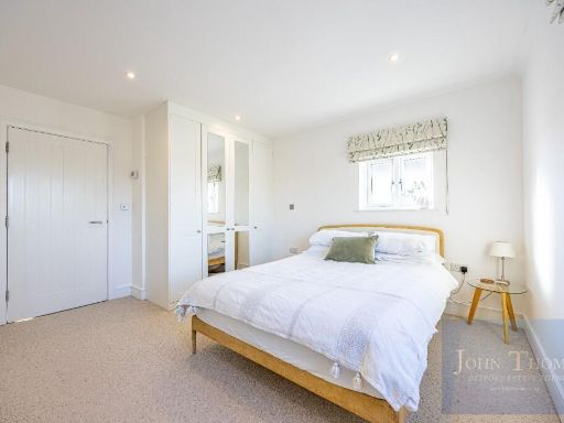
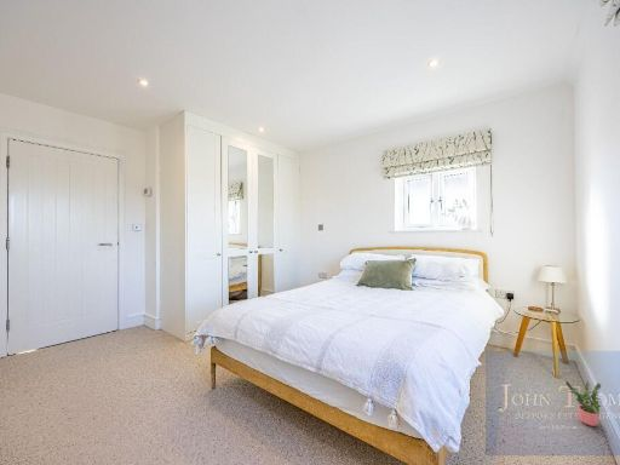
+ potted plant [564,380,603,427]
